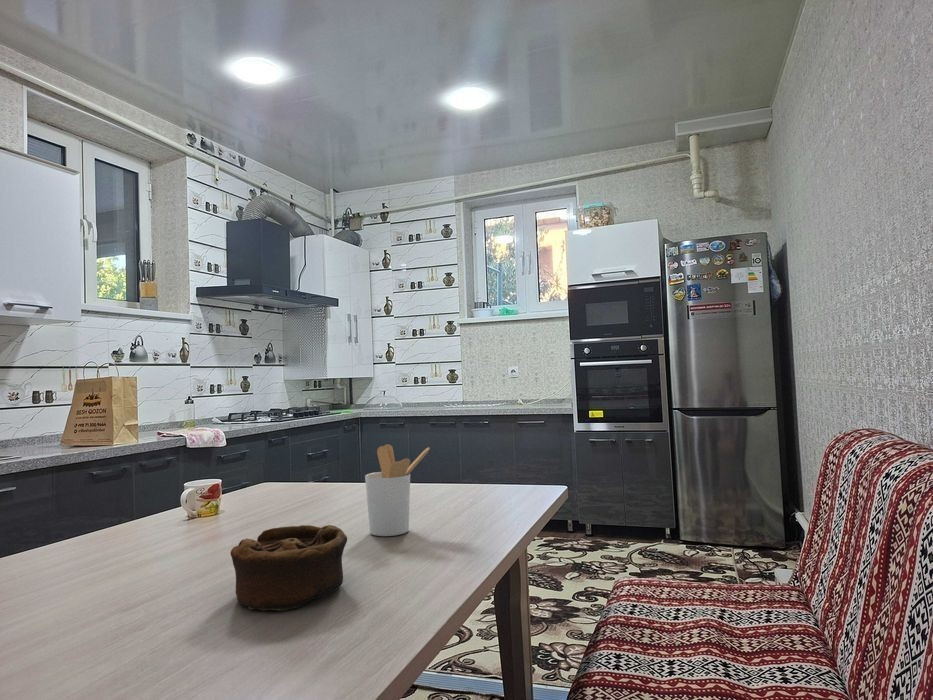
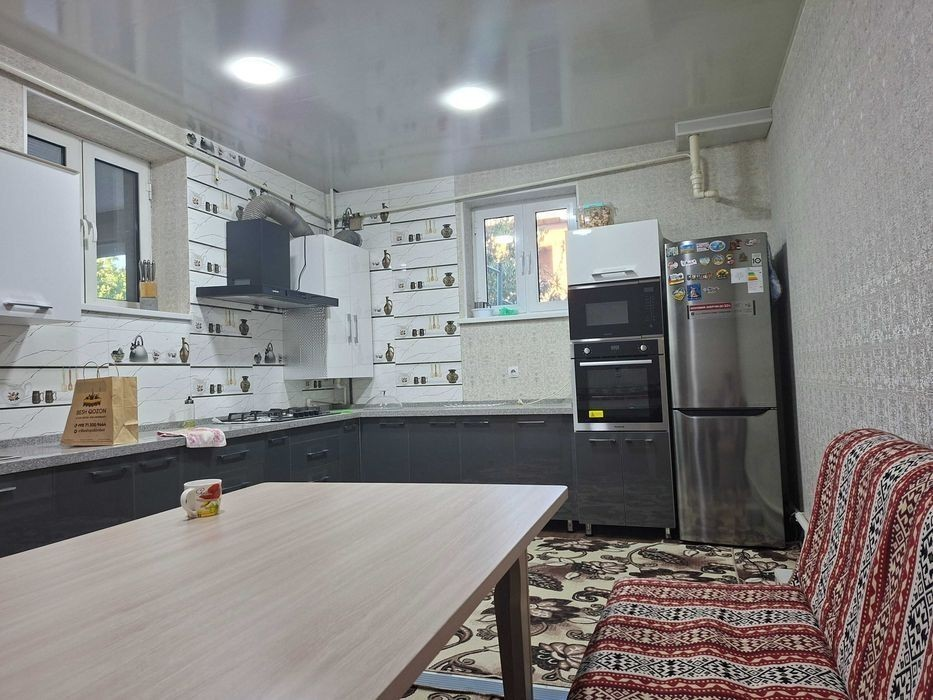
- bowl [229,524,348,612]
- utensil holder [364,443,431,537]
